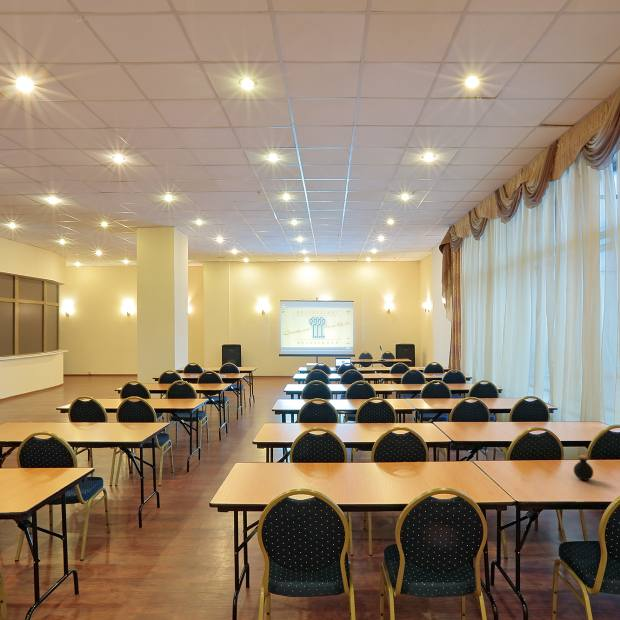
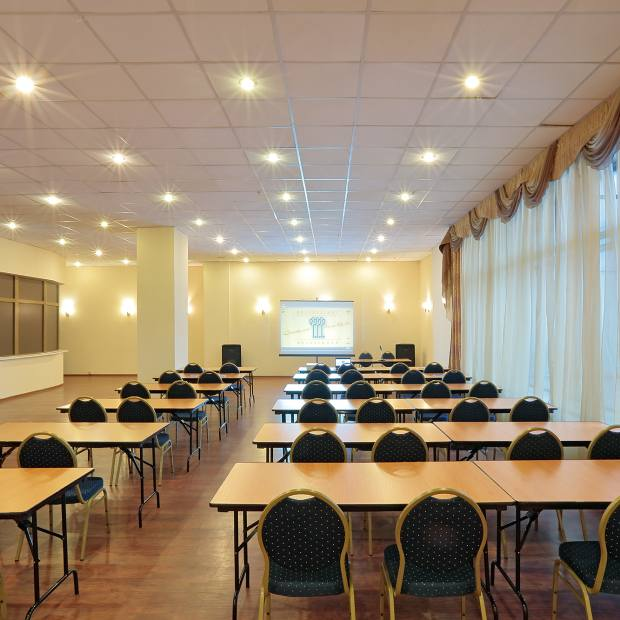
- bottle [573,454,594,481]
